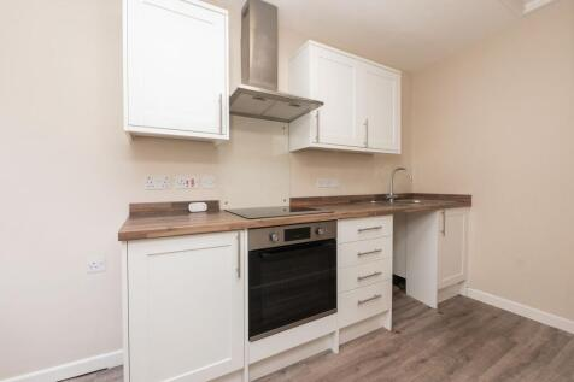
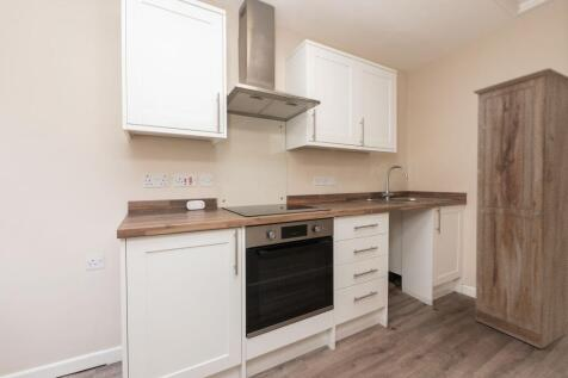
+ cabinet [473,67,568,351]
